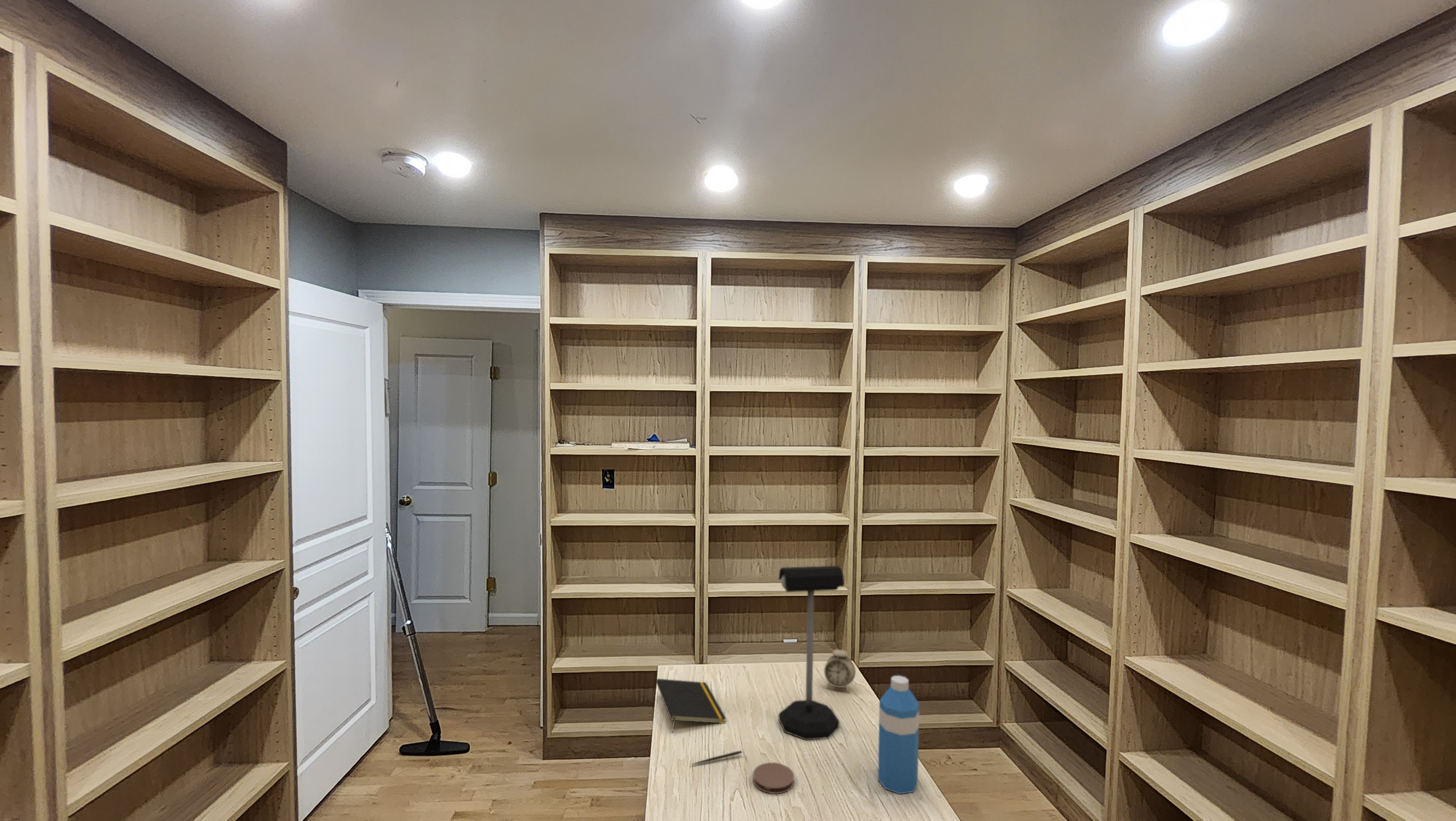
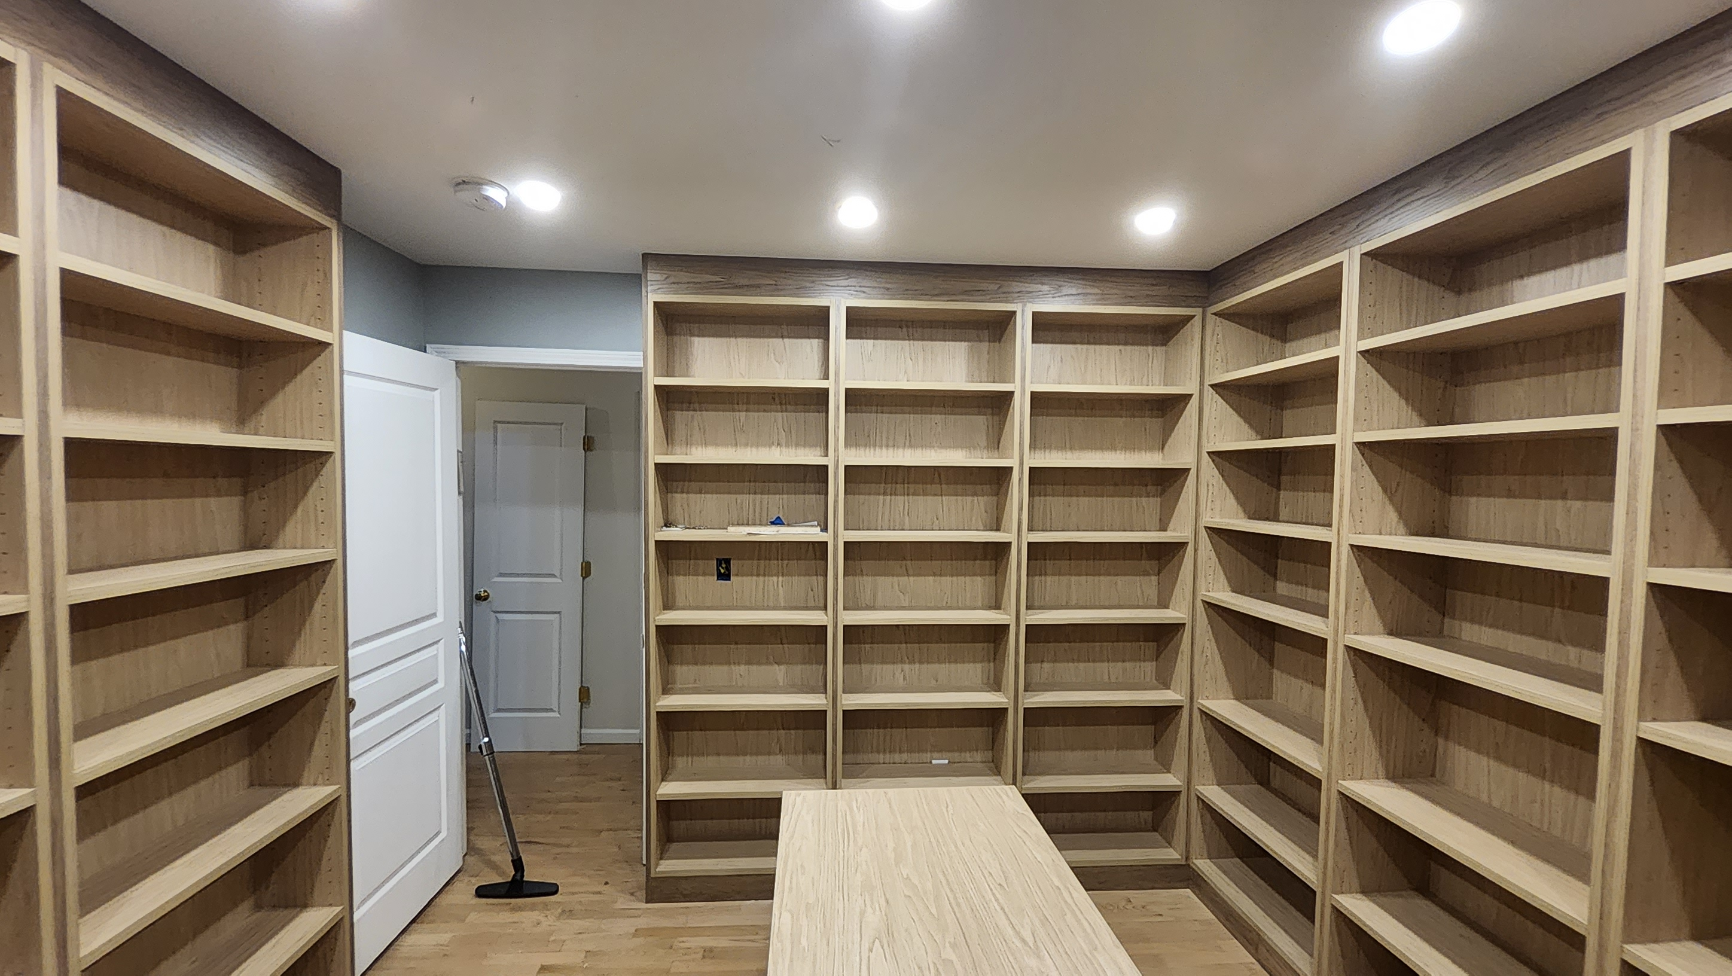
- alarm clock [824,640,856,693]
- pen [690,750,743,766]
- notepad [656,678,727,733]
- mailbox [778,565,845,741]
- coaster [753,762,795,794]
- water bottle [877,675,920,794]
